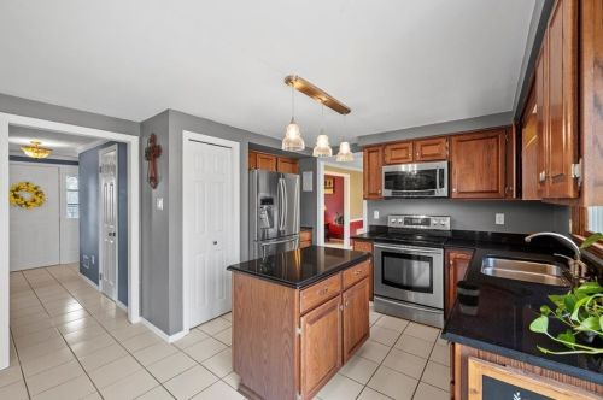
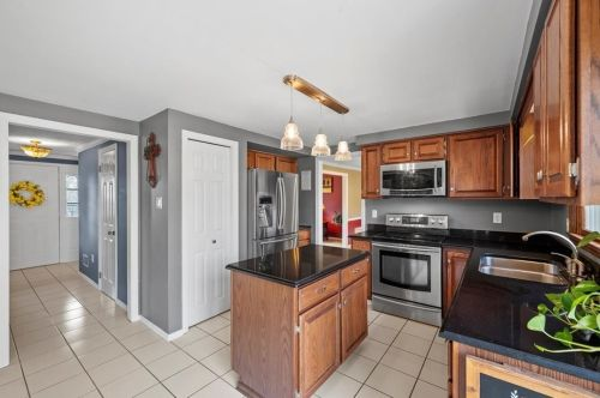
- coffee cup [455,280,482,316]
